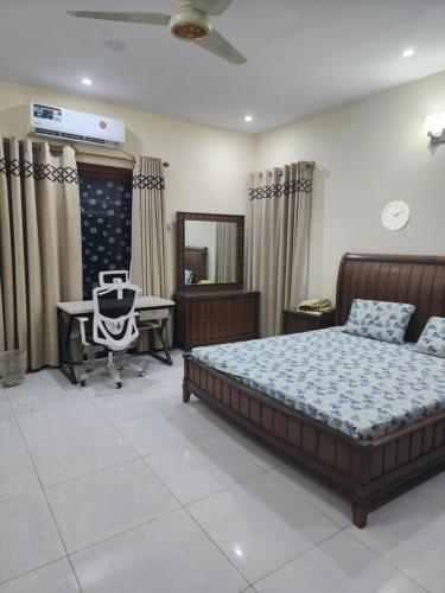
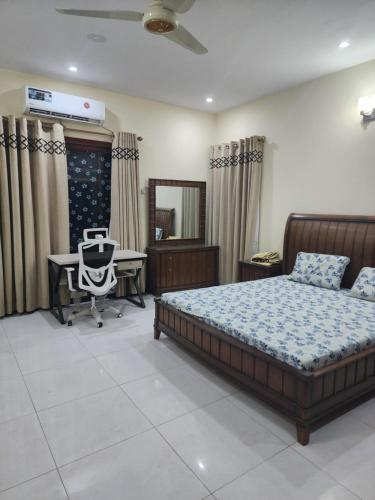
- wall clock [381,199,412,232]
- wastebasket [0,349,27,387]
